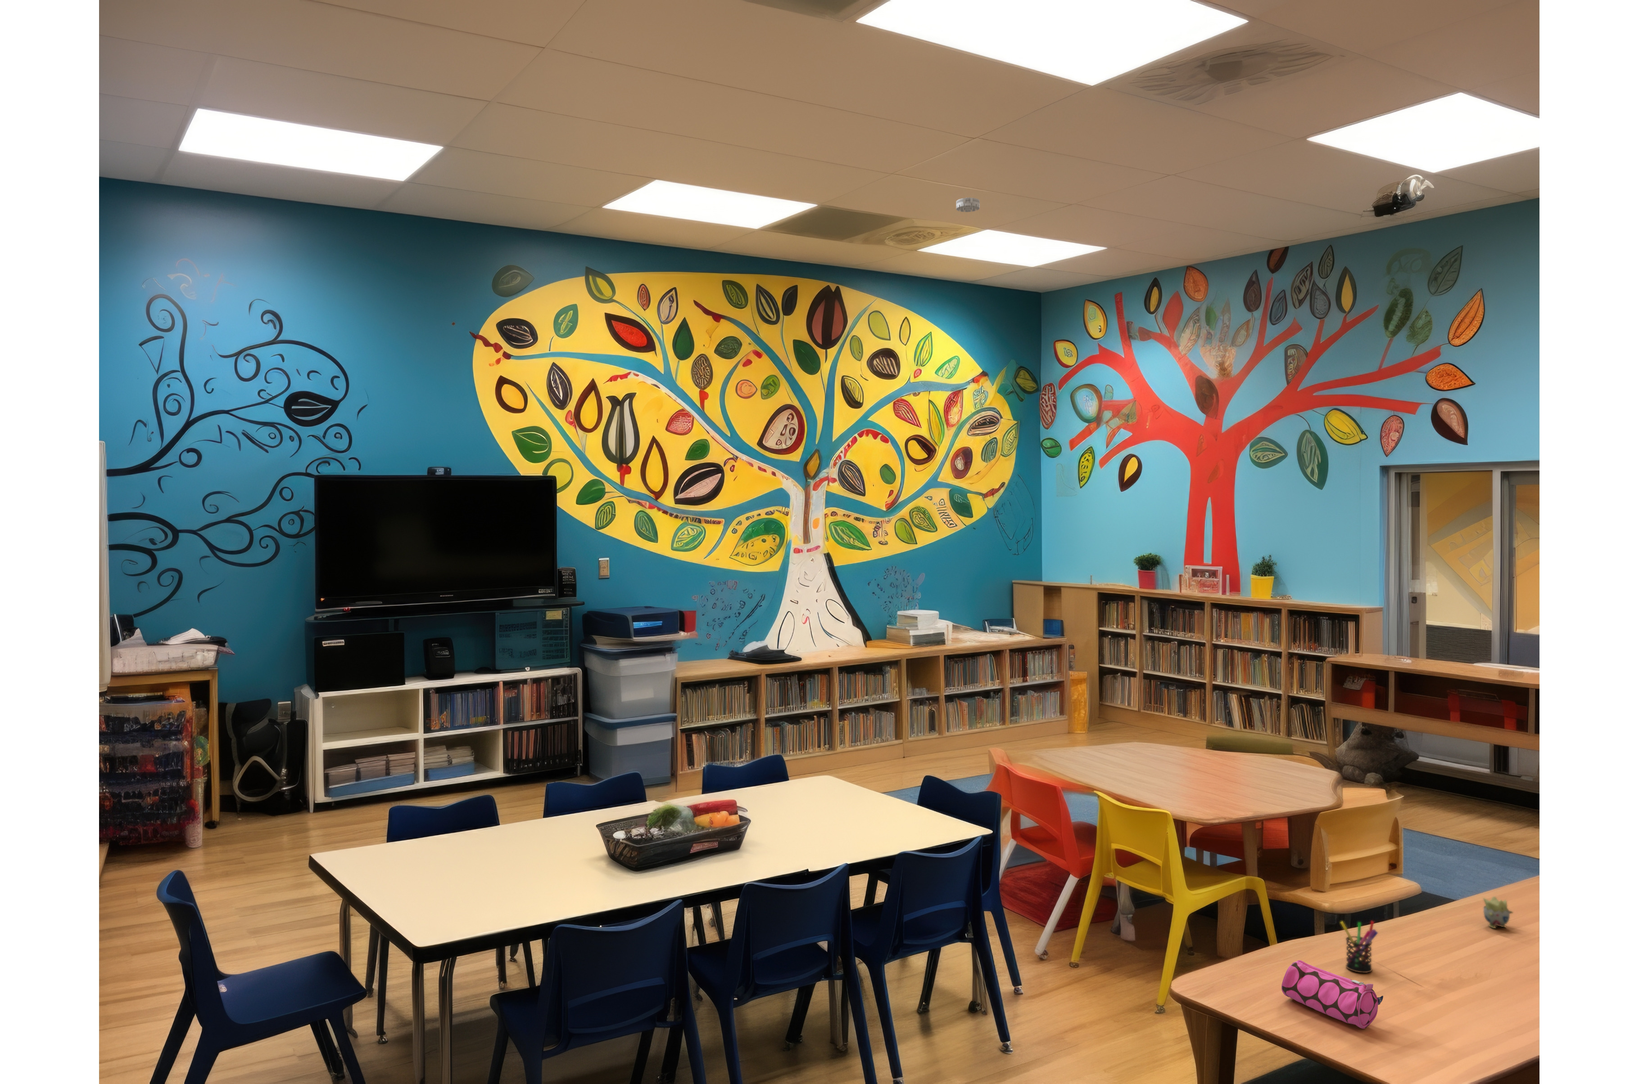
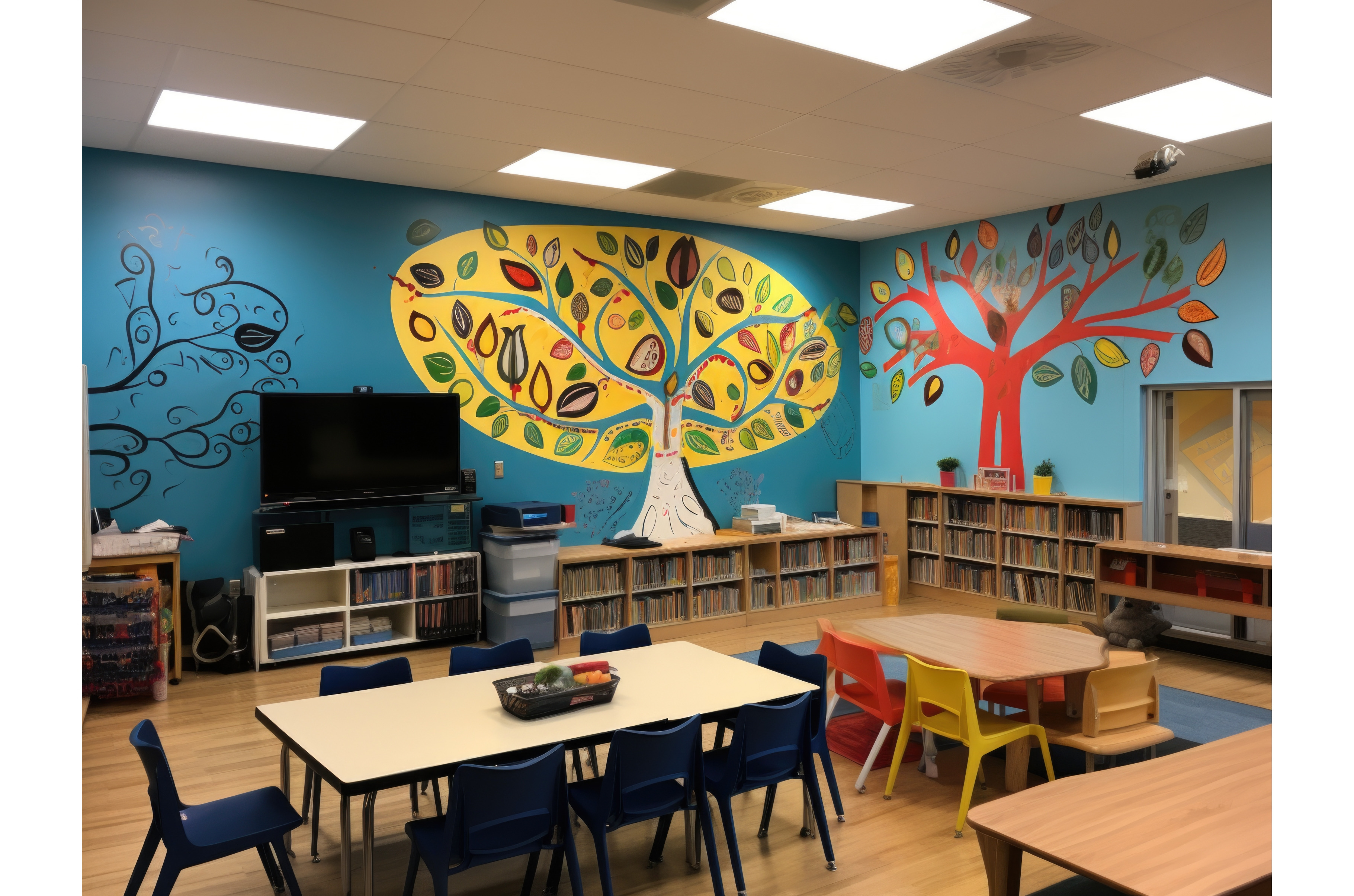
- pencil case [1281,959,1384,1030]
- toy figurine [1483,896,1514,929]
- smoke detector [955,197,980,213]
- pen holder [1340,921,1379,974]
